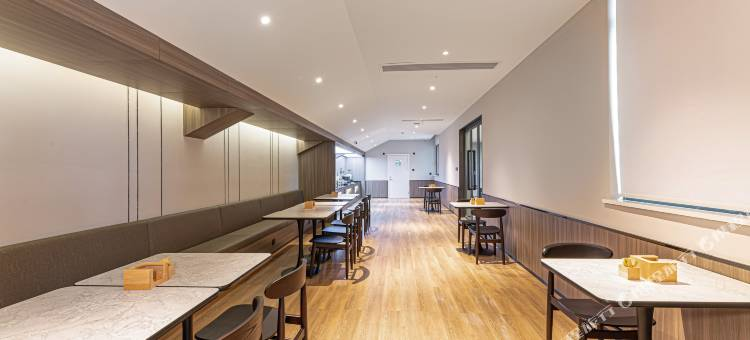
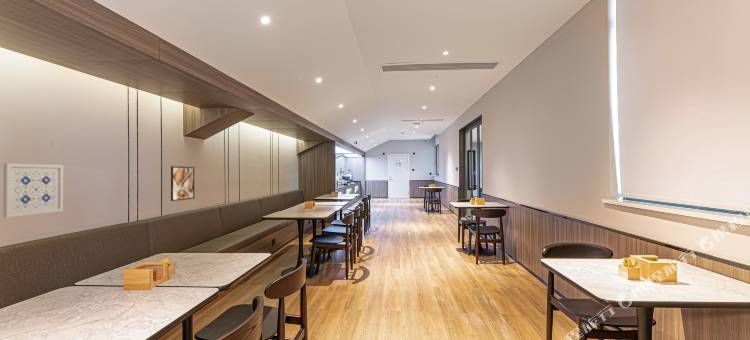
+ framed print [170,165,195,202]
+ wall art [2,163,64,218]
